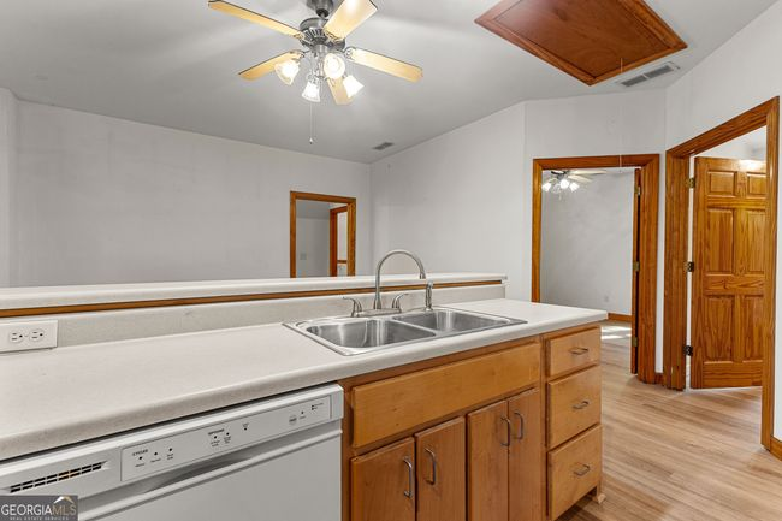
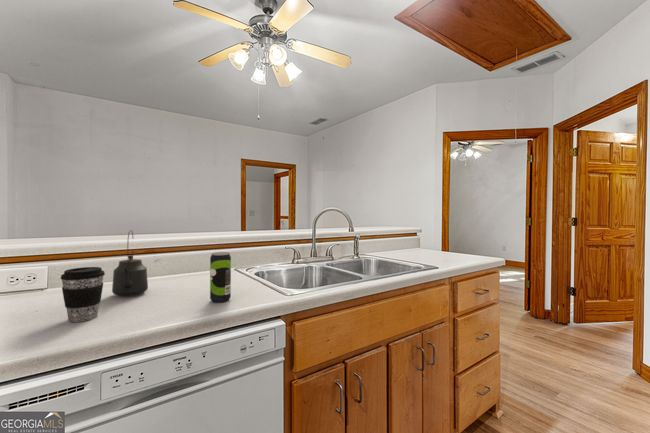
+ kettle [111,229,149,297]
+ beverage can [209,251,232,303]
+ coffee cup [60,266,106,323]
